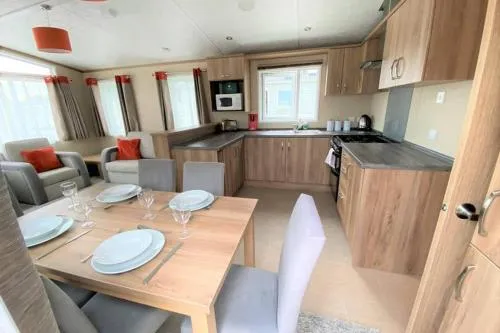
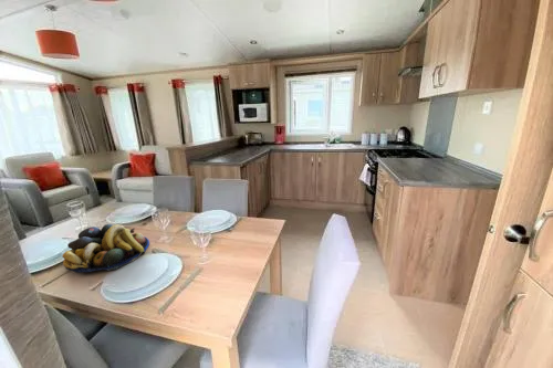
+ fruit bowl [61,223,150,274]
